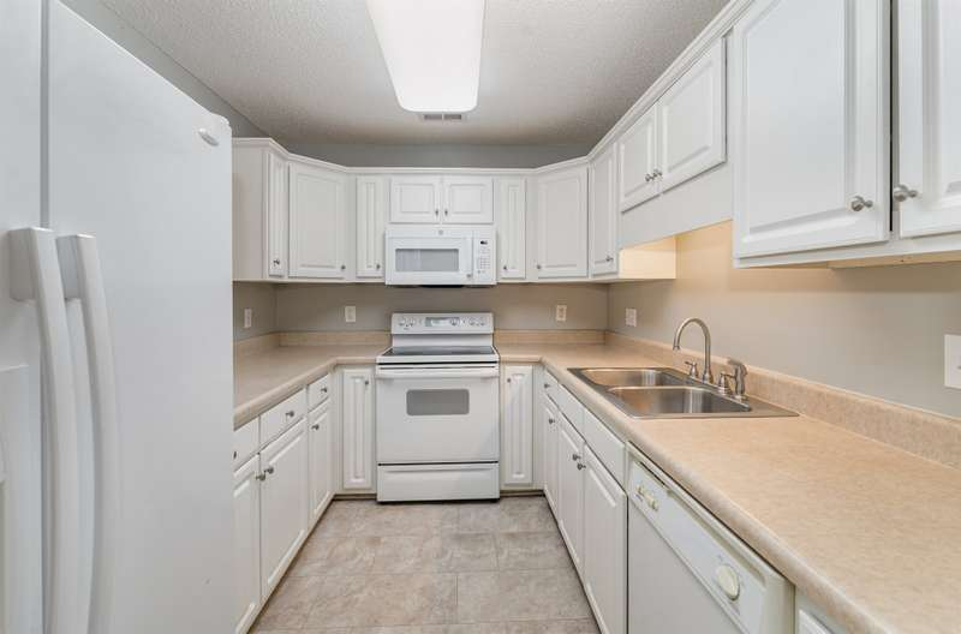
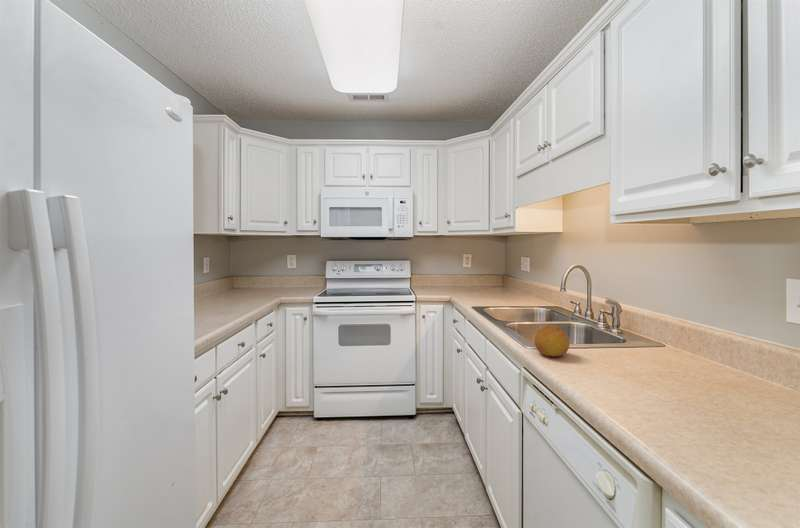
+ fruit [533,324,571,358]
